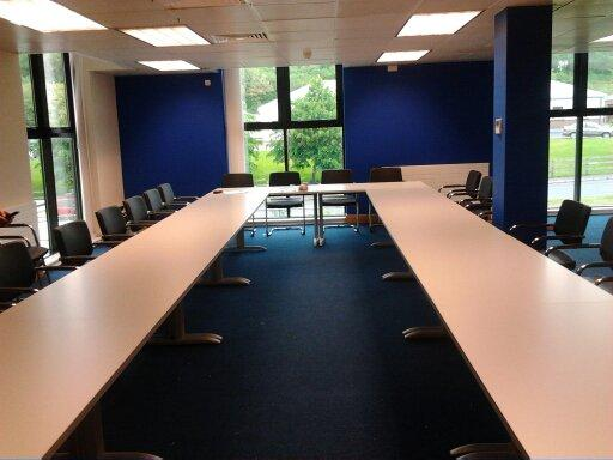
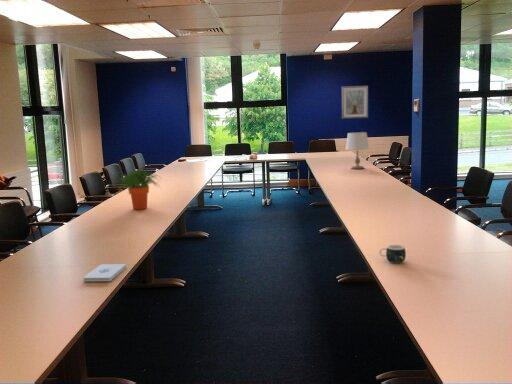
+ picture frame [341,85,369,120]
+ table lamp [345,131,370,170]
+ potted plant [116,169,163,211]
+ mug [378,244,407,264]
+ notepad [82,263,127,282]
